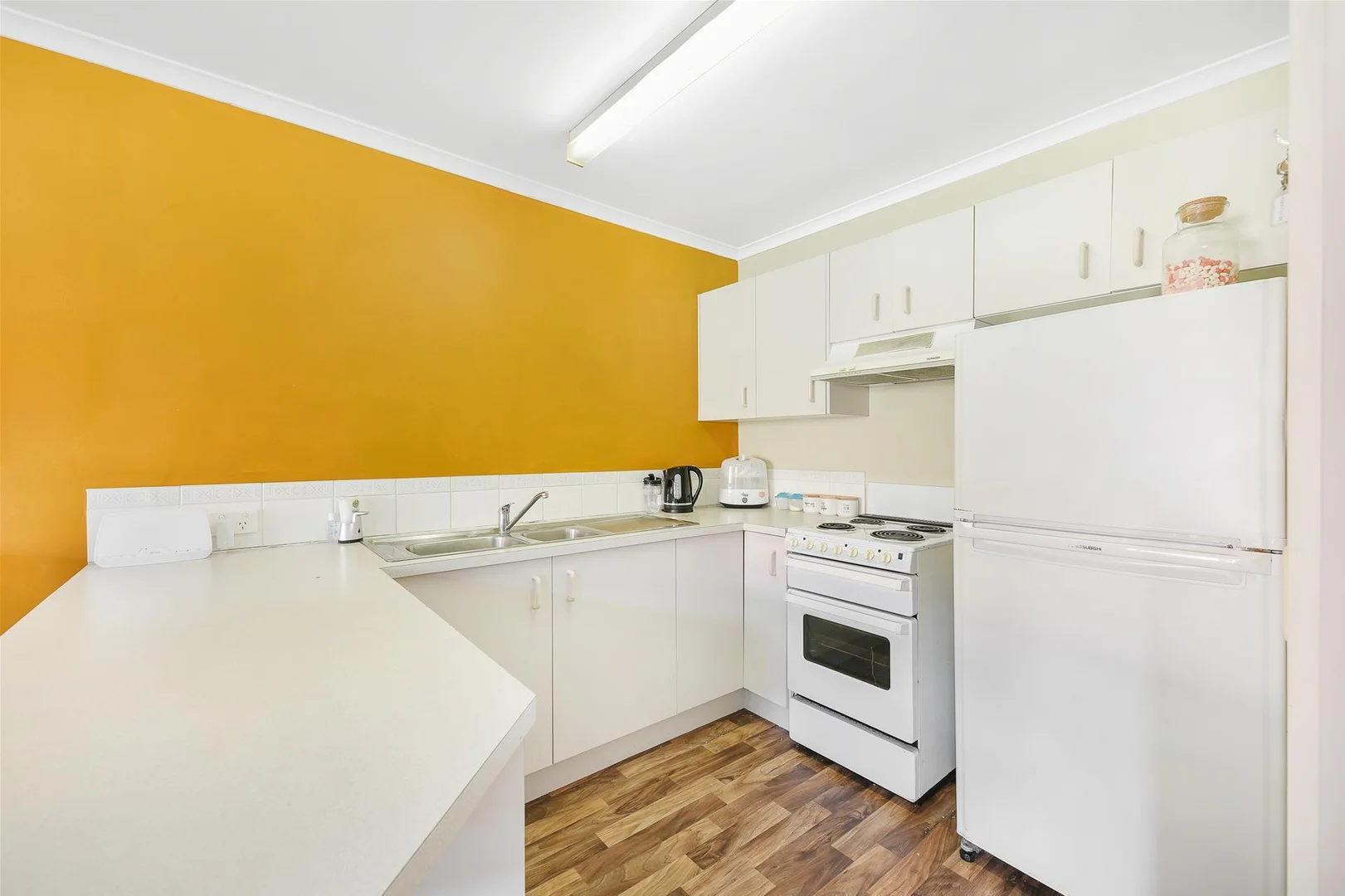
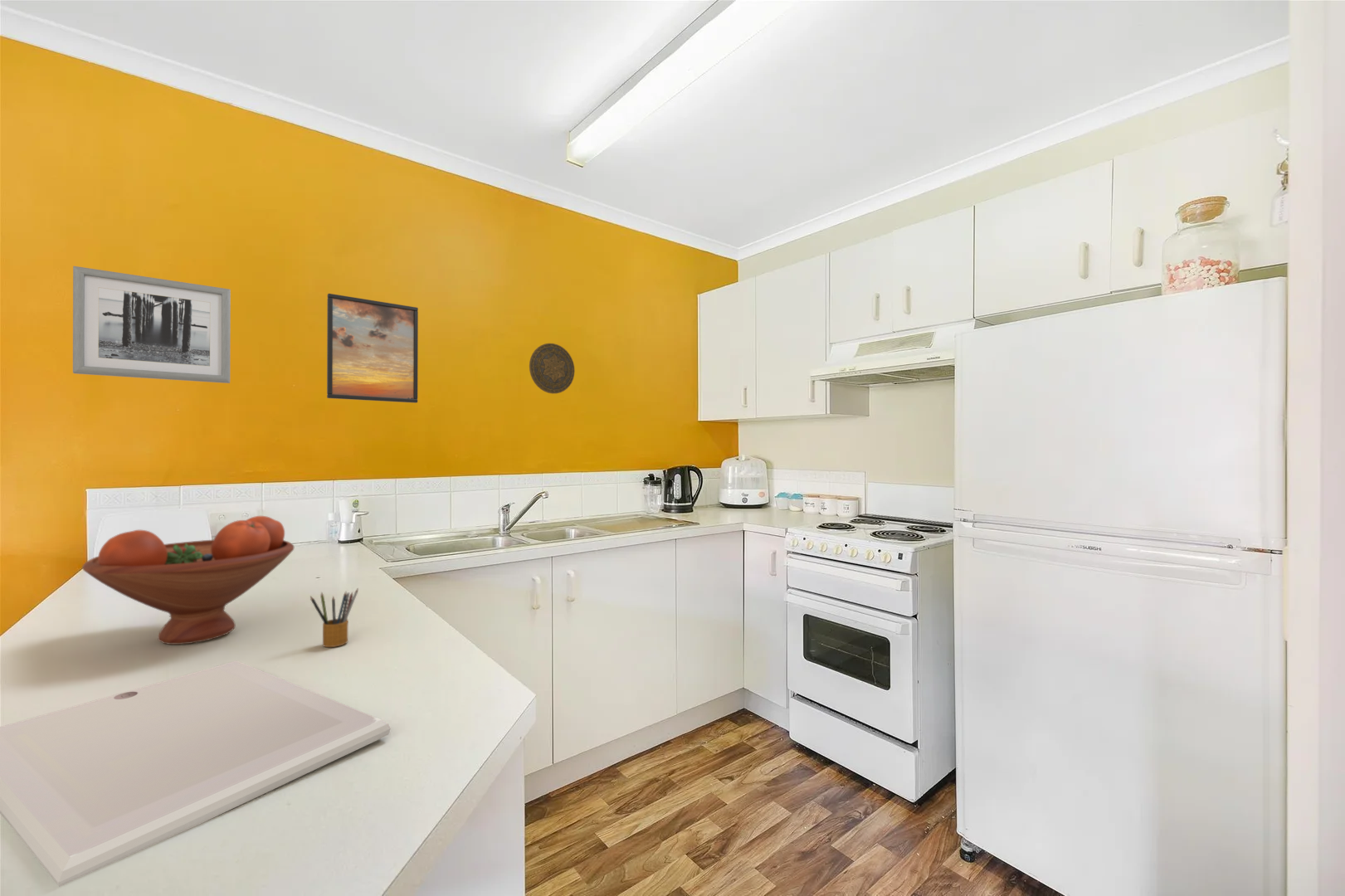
+ decorative plate [529,343,576,394]
+ fruit bowl [81,515,295,645]
+ wall art [72,265,231,384]
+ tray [0,660,392,888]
+ pencil box [309,587,359,648]
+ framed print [326,293,419,404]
